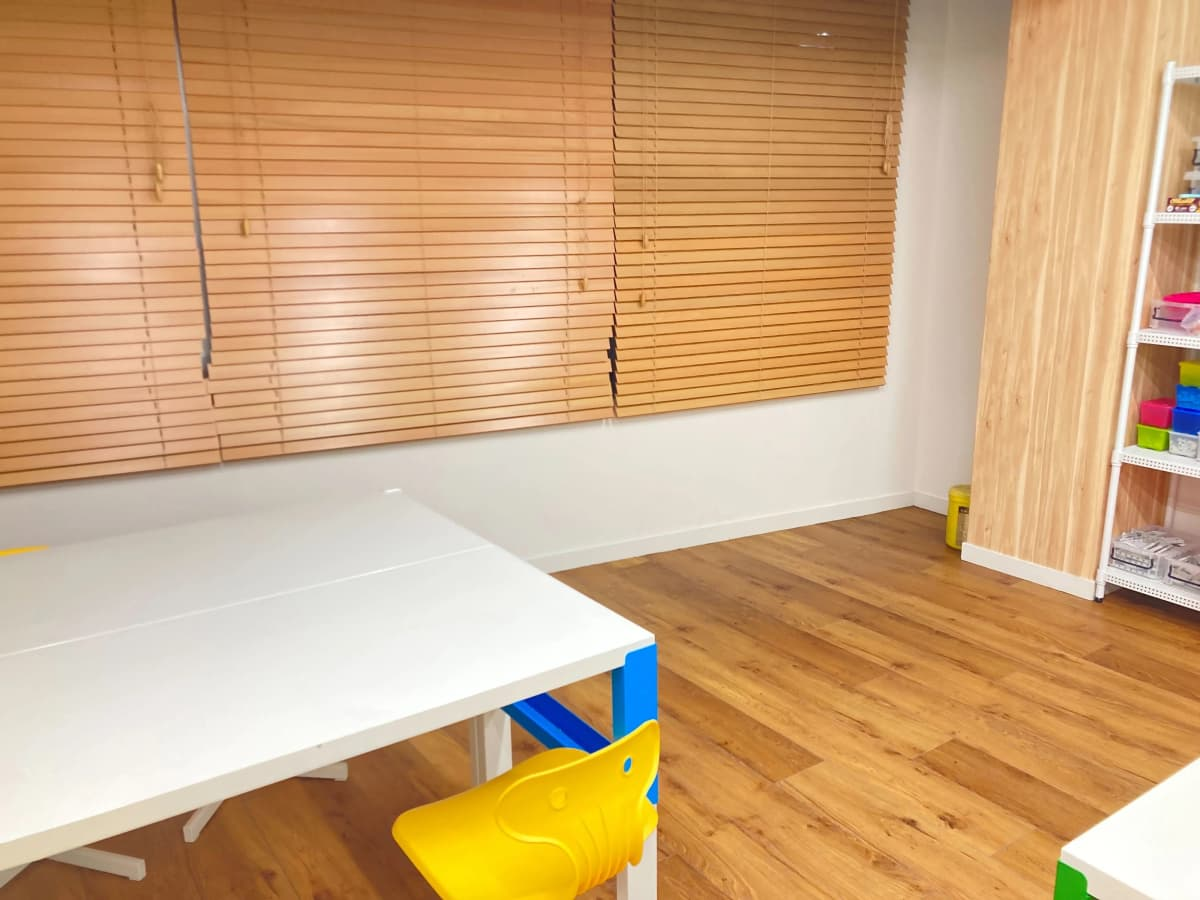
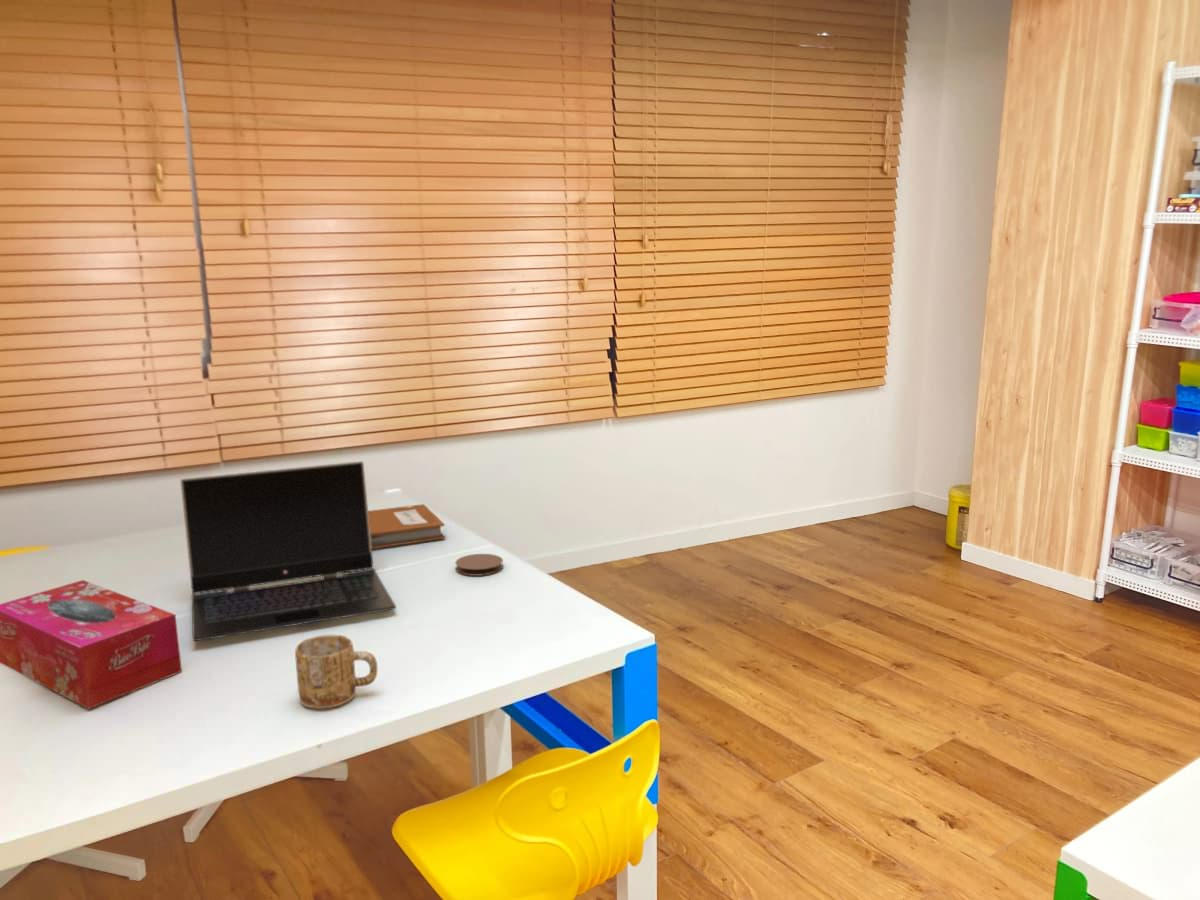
+ notebook [368,503,446,550]
+ coaster [454,553,504,577]
+ laptop computer [180,460,397,642]
+ mug [294,633,378,710]
+ tissue box [0,579,183,710]
